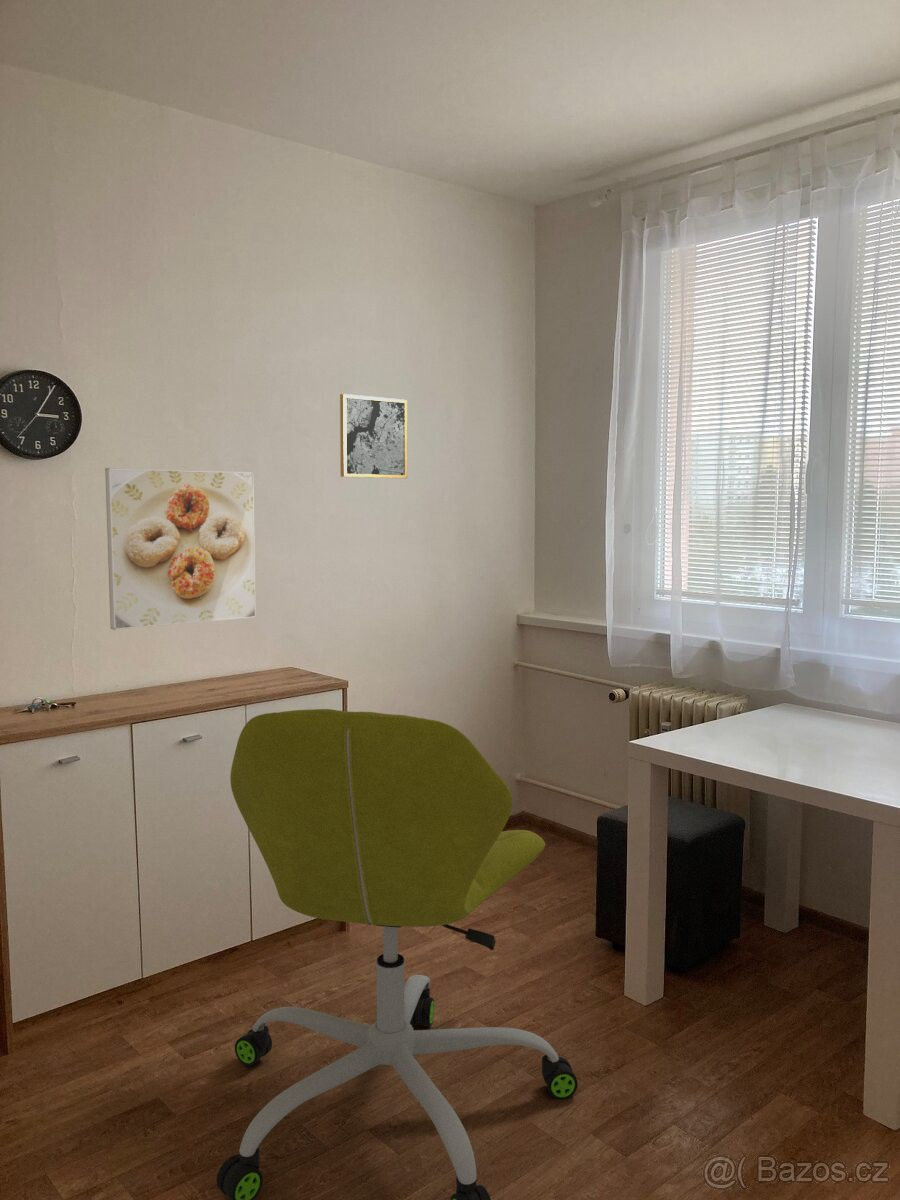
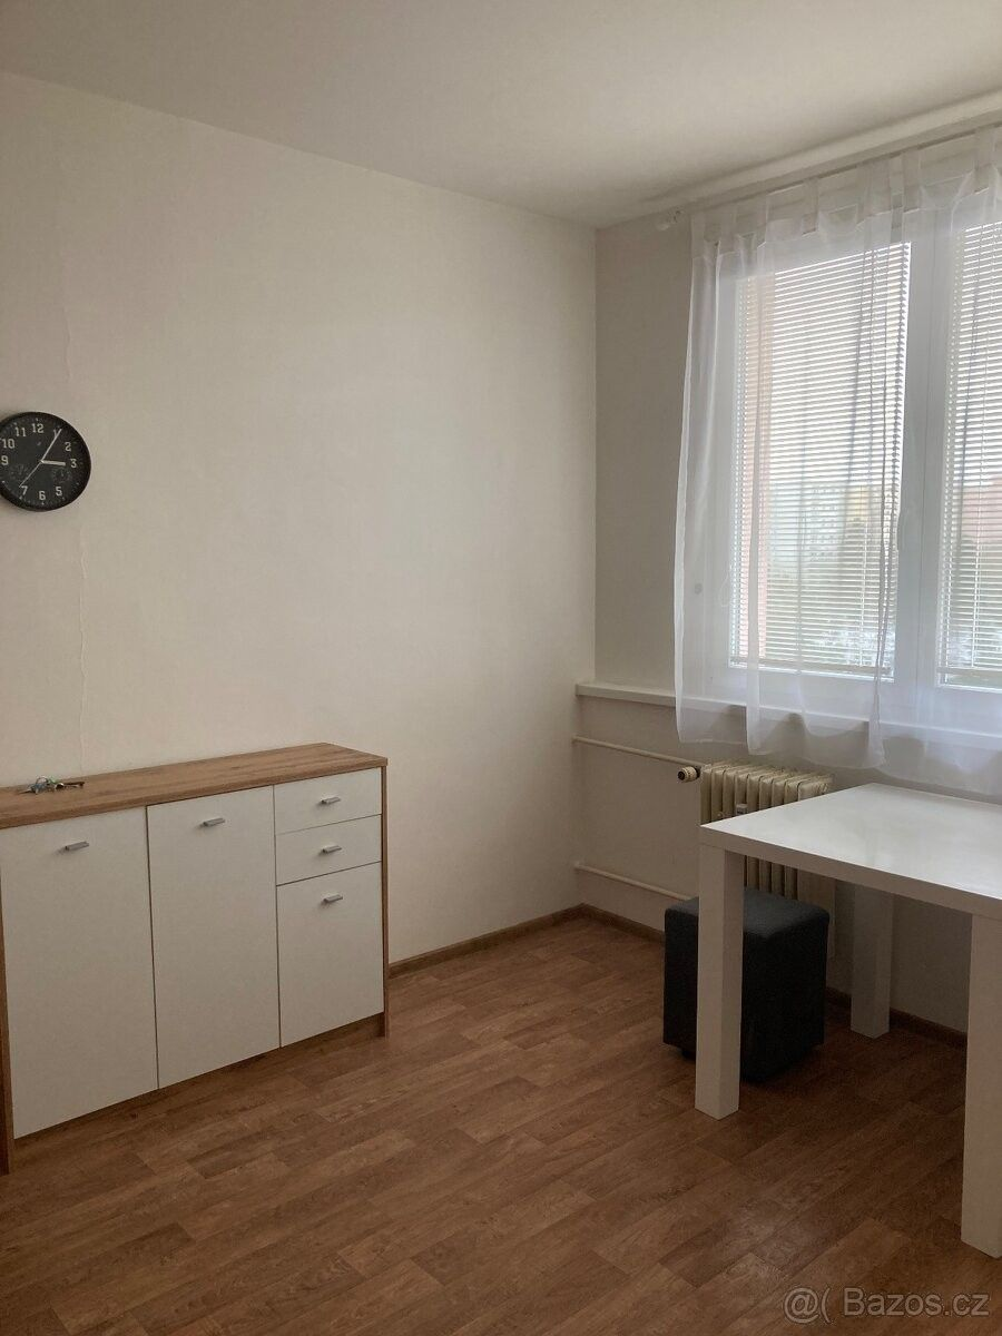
- wall art [339,393,408,479]
- office chair [216,708,579,1200]
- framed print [104,467,257,631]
